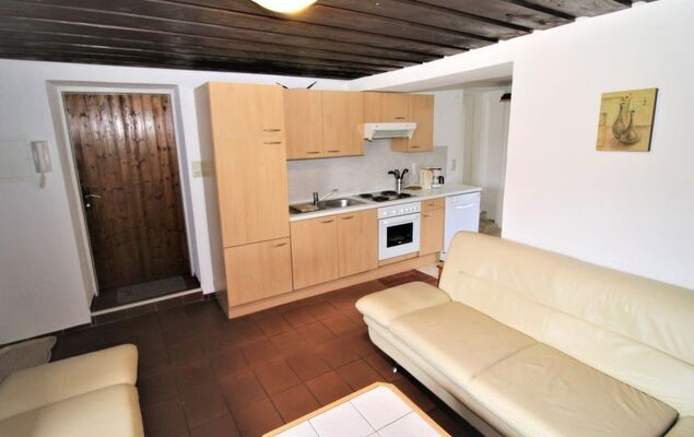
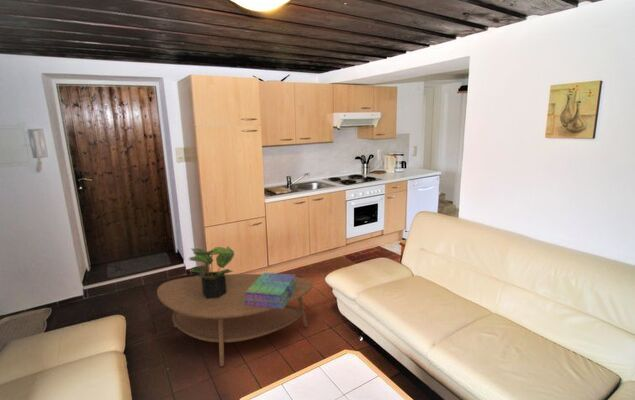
+ coffee table [156,273,314,368]
+ stack of books [244,272,297,310]
+ potted plant [187,246,235,299]
